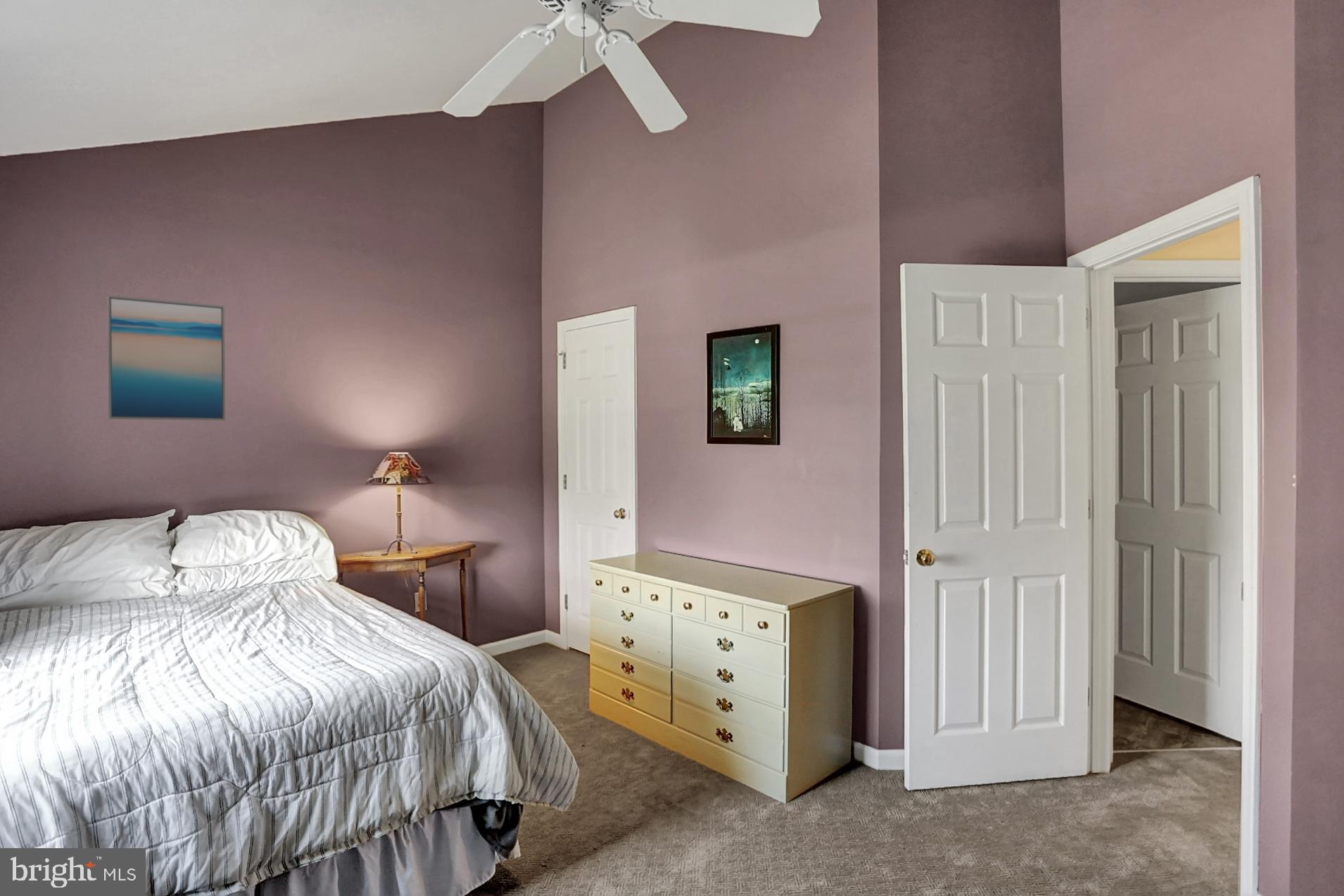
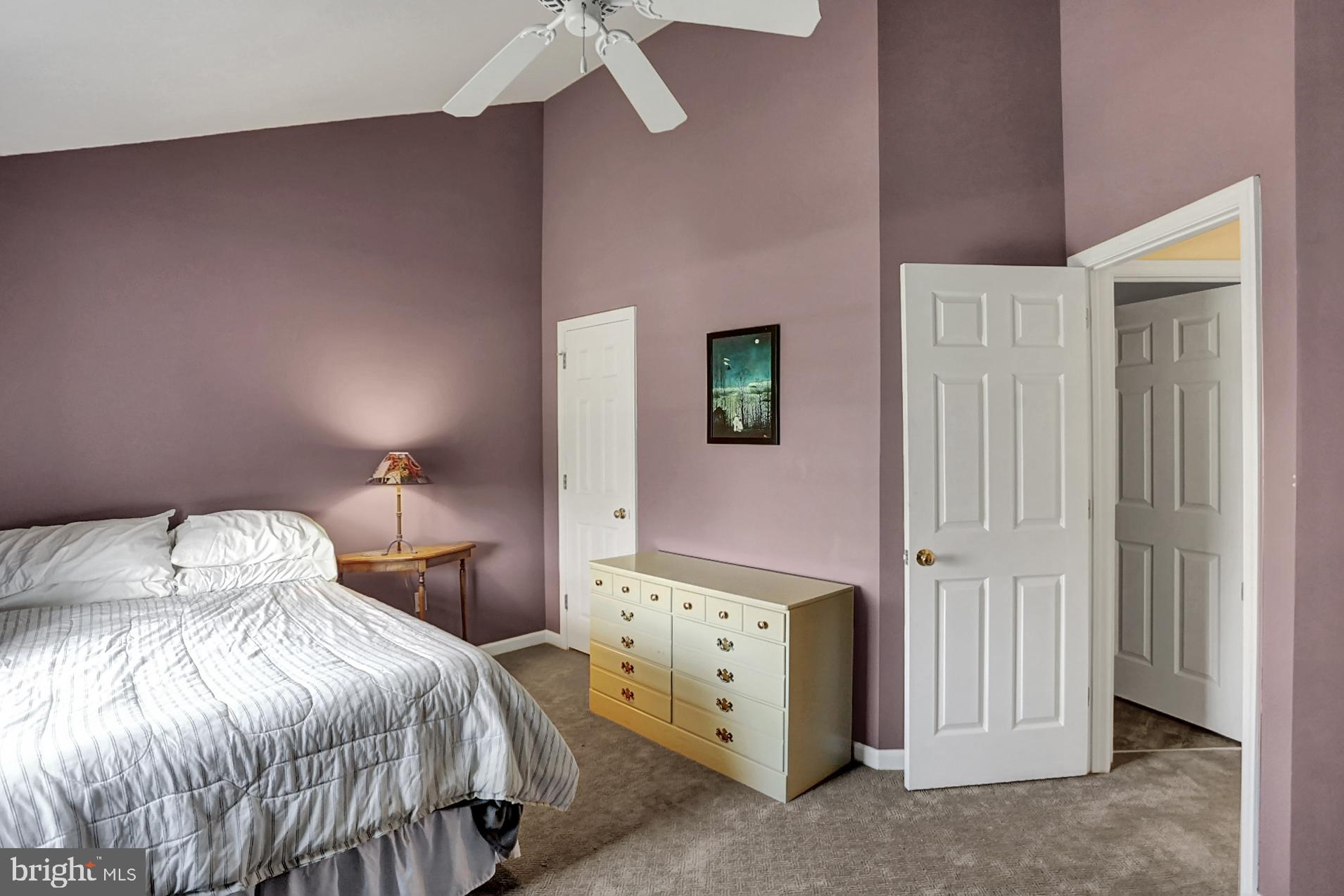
- wall art [107,295,226,421]
